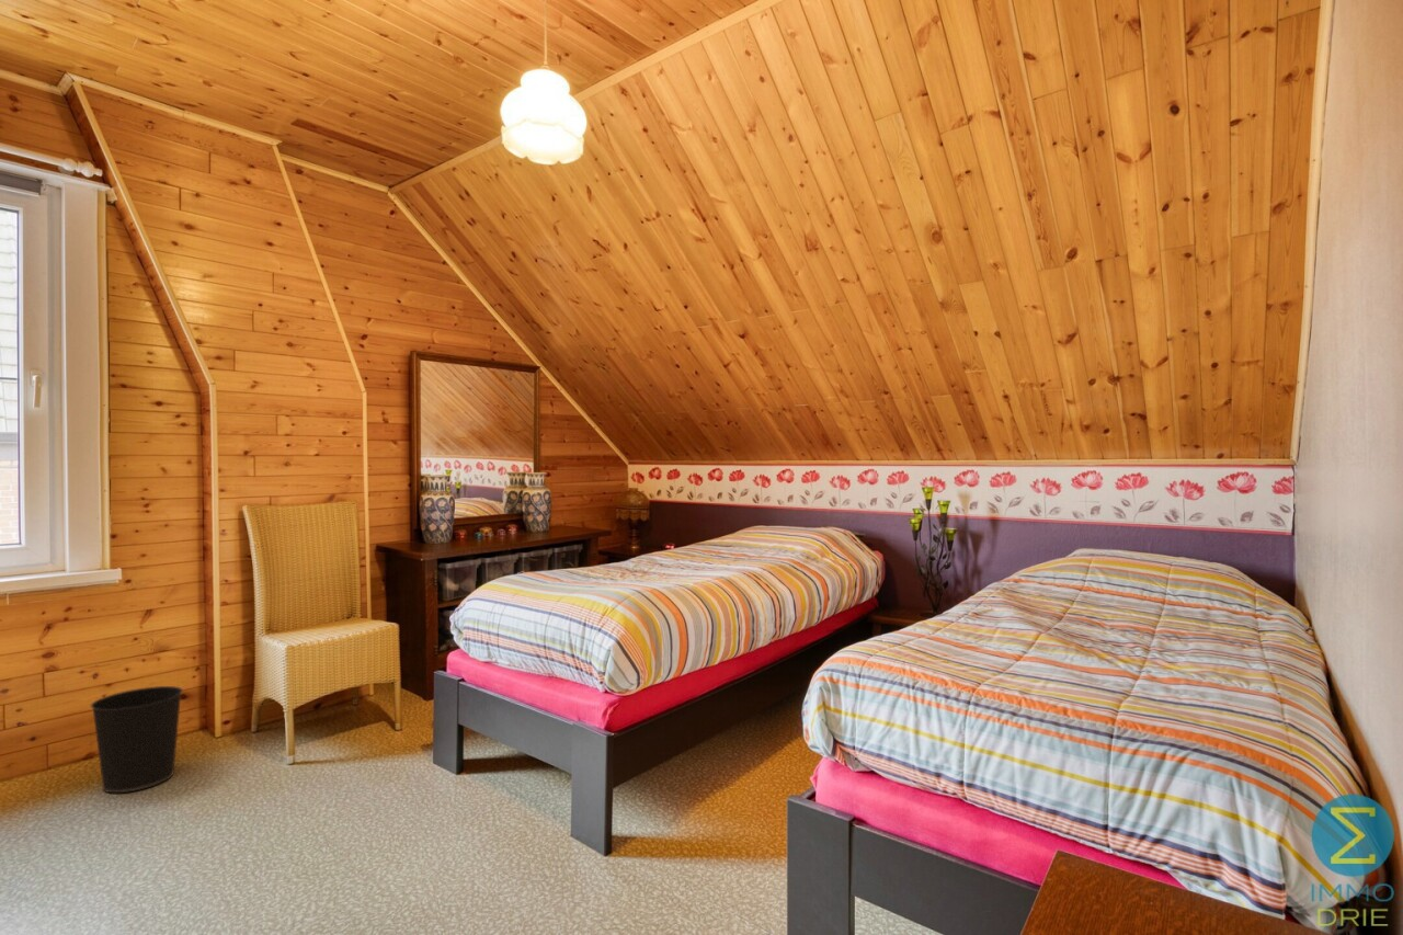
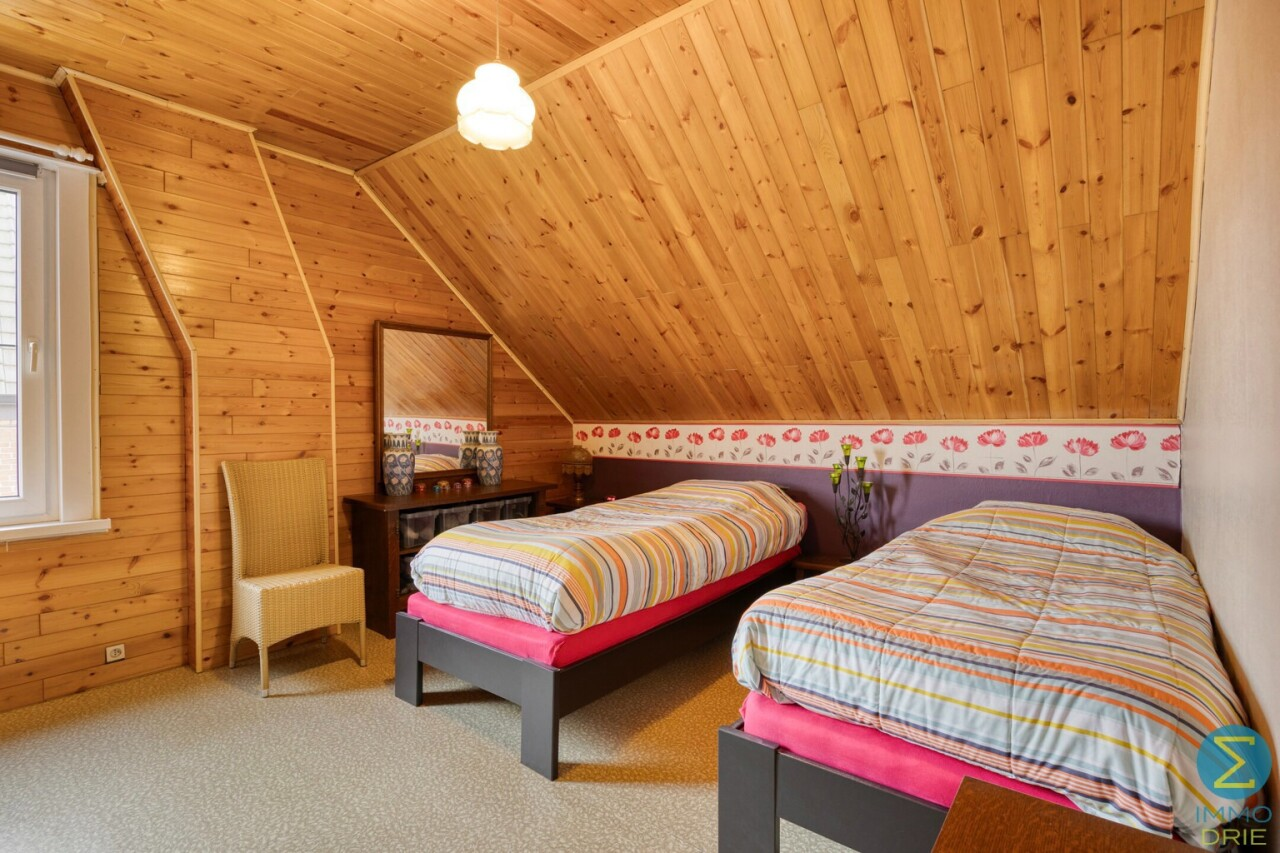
- wastebasket [90,685,184,794]
